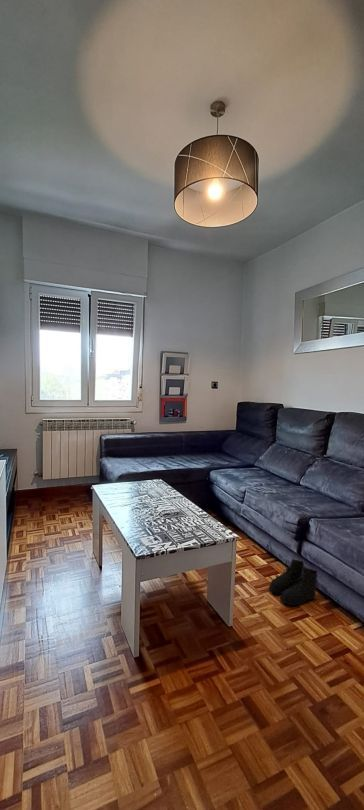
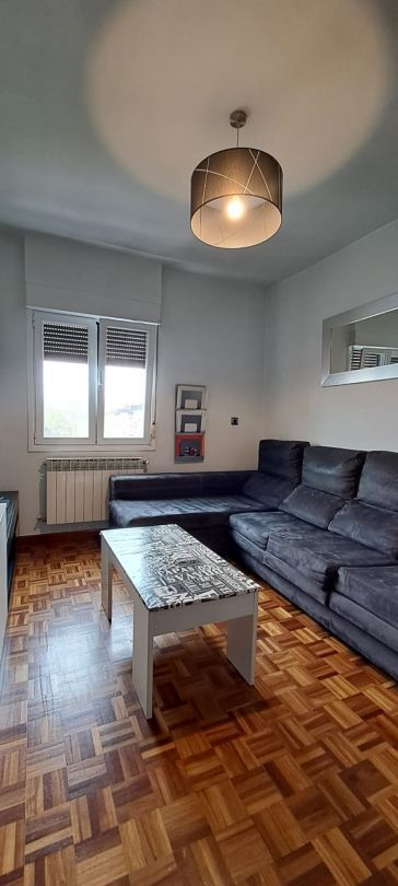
- boots [268,557,319,607]
